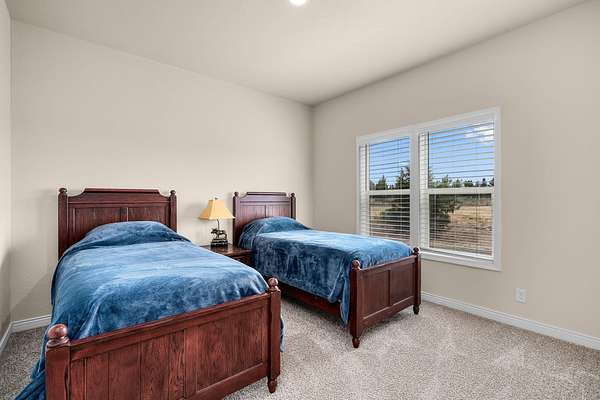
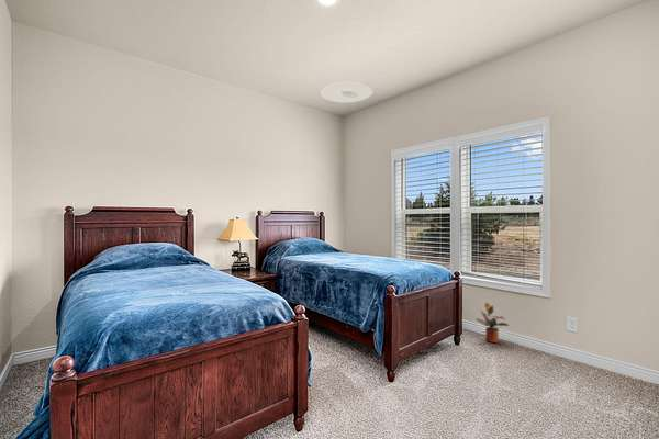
+ potted plant [474,301,510,344]
+ ceiling light [320,81,373,103]
